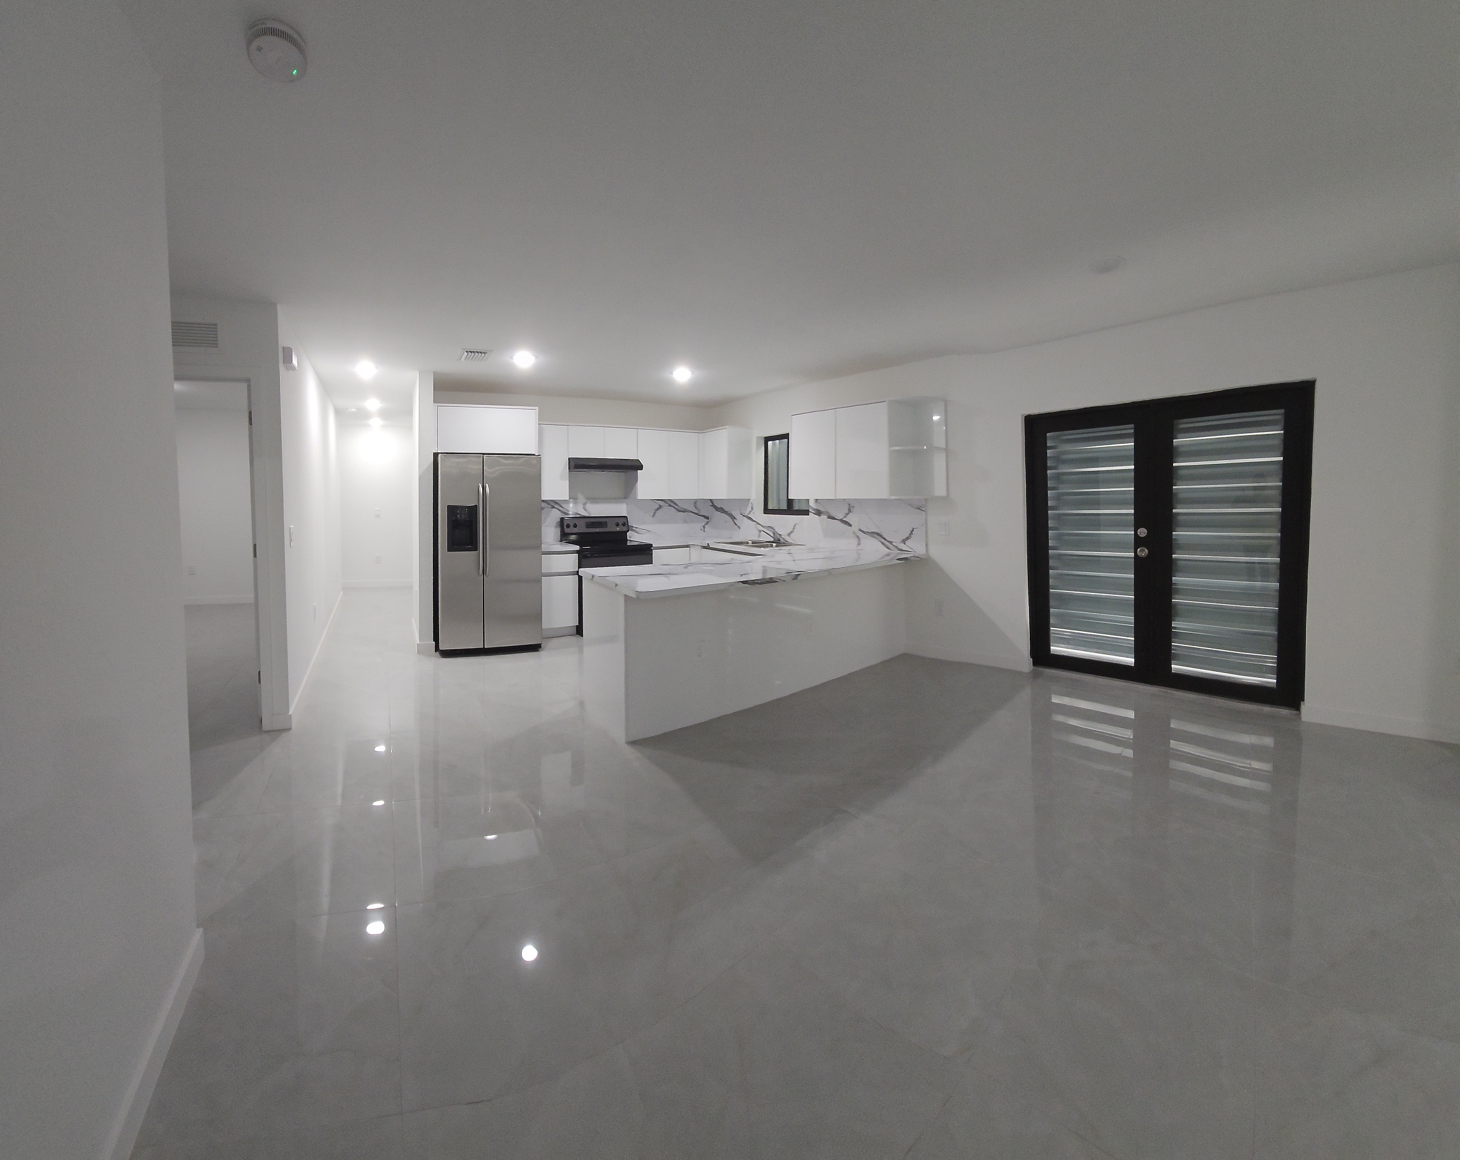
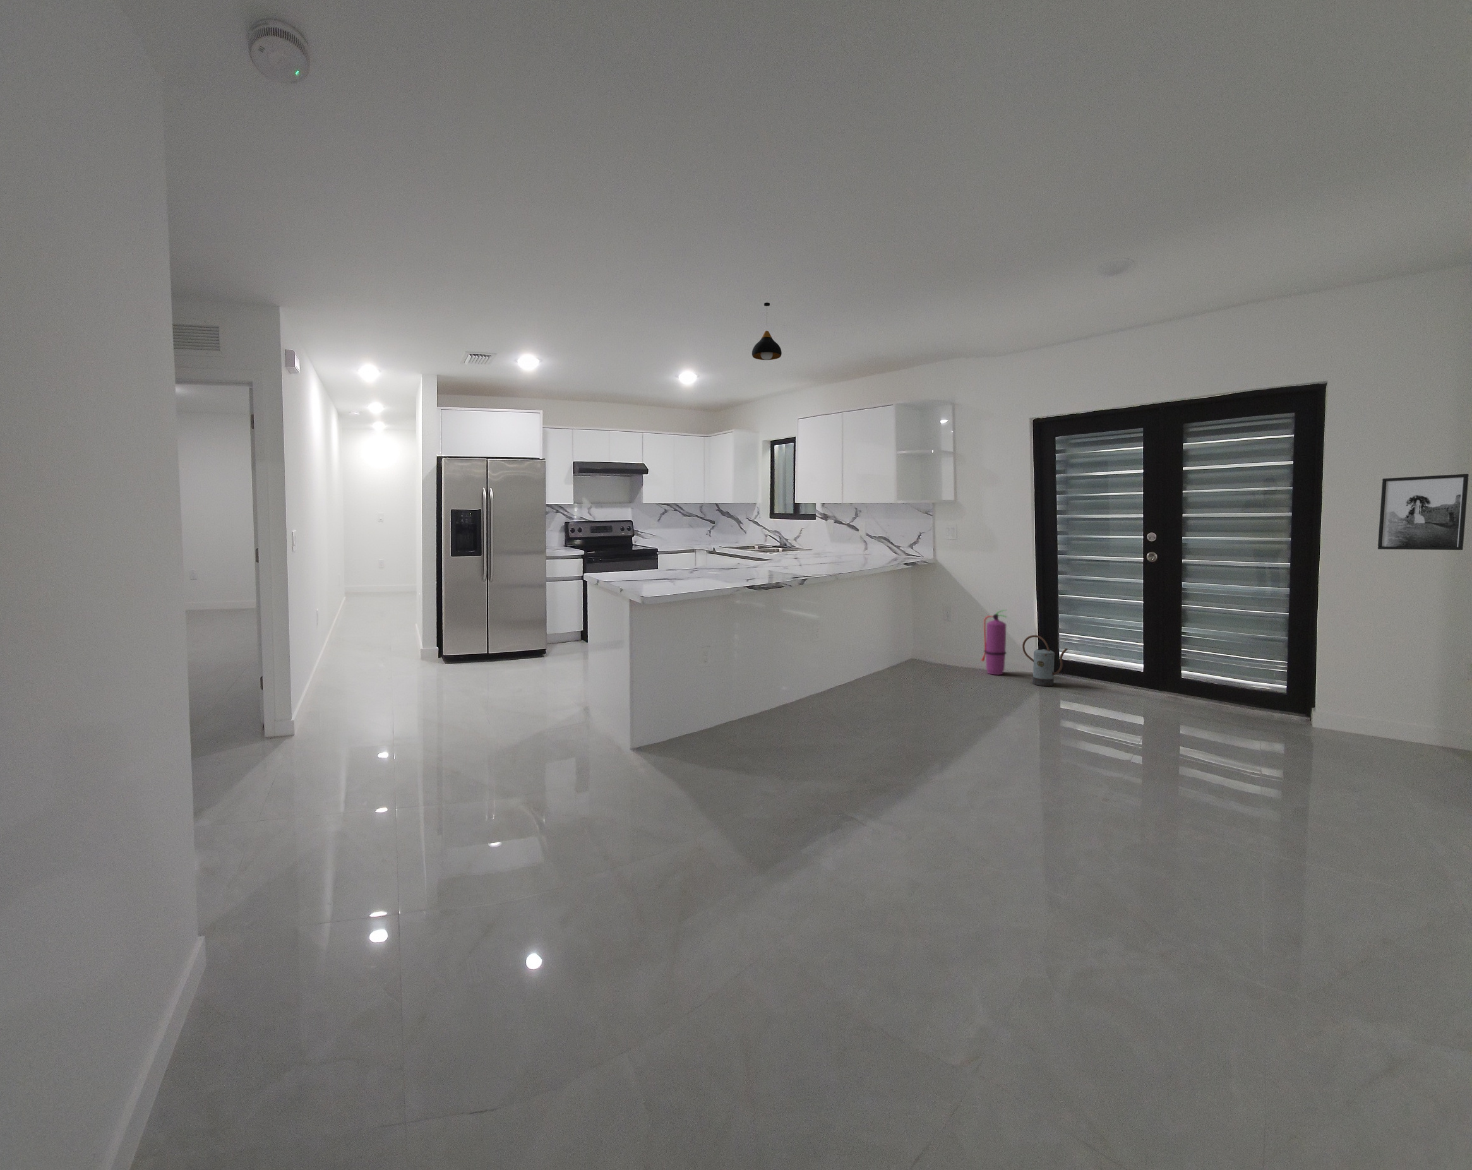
+ pendant light [752,302,783,361]
+ fire extinguisher [981,609,1008,675]
+ watering can [1022,635,1068,686]
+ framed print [1378,473,1470,551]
